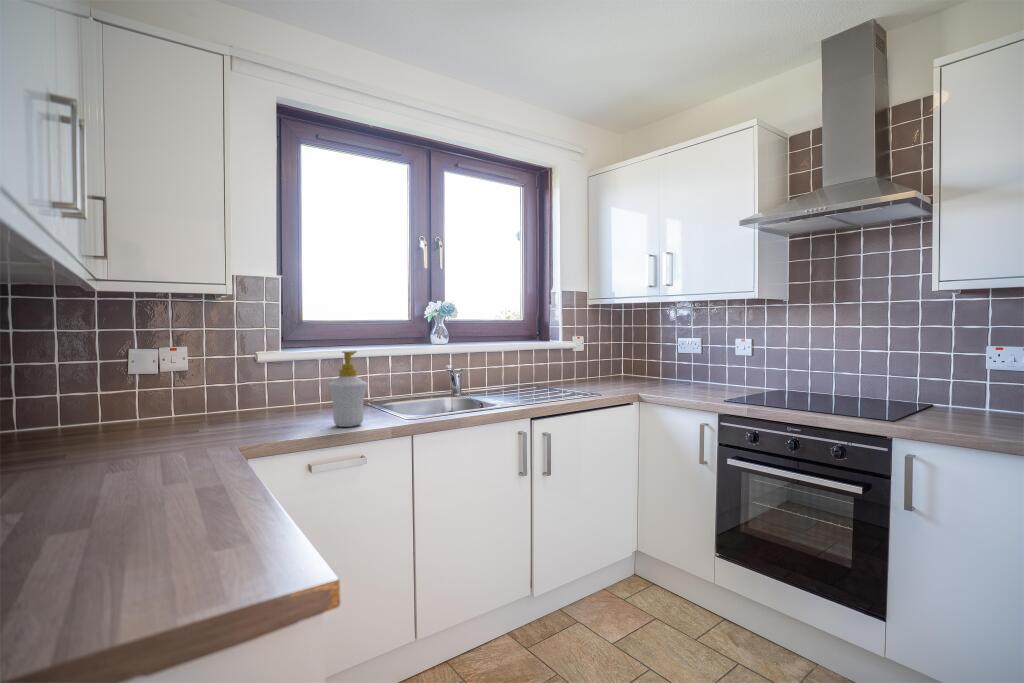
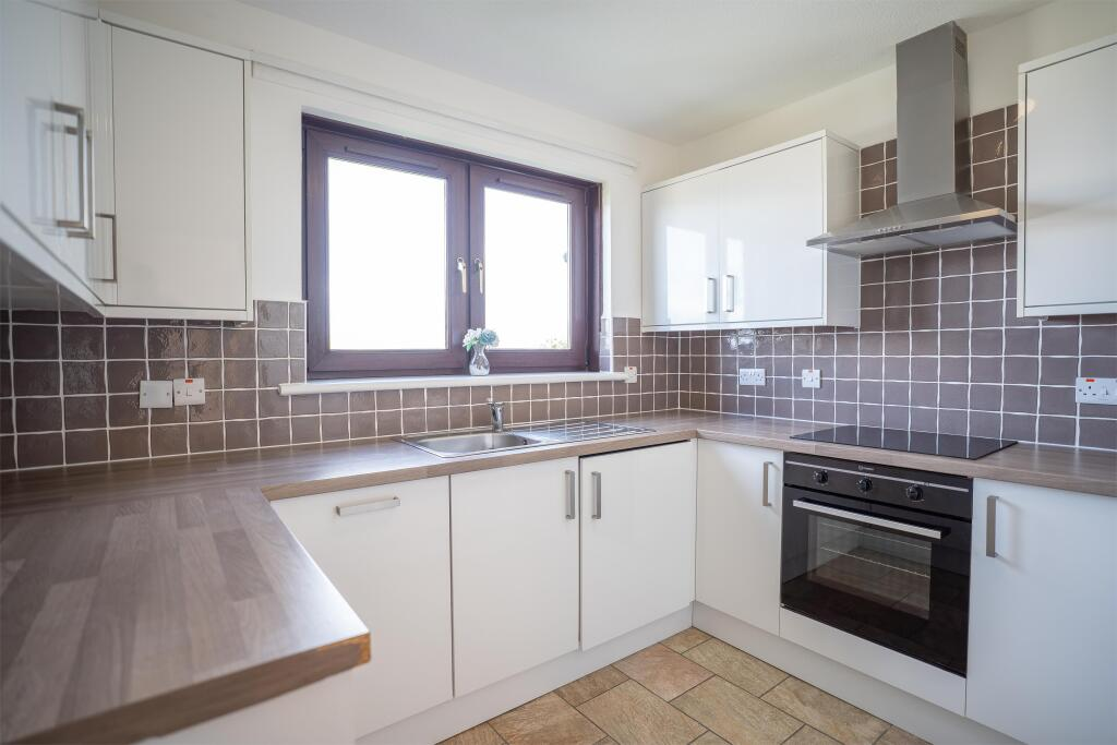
- soap bottle [327,350,369,428]
